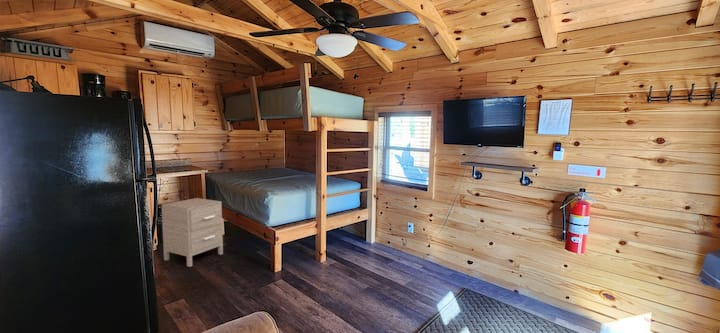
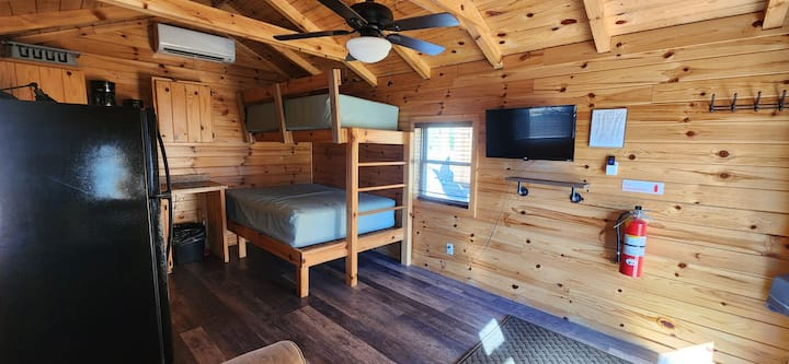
- nightstand [161,197,224,268]
